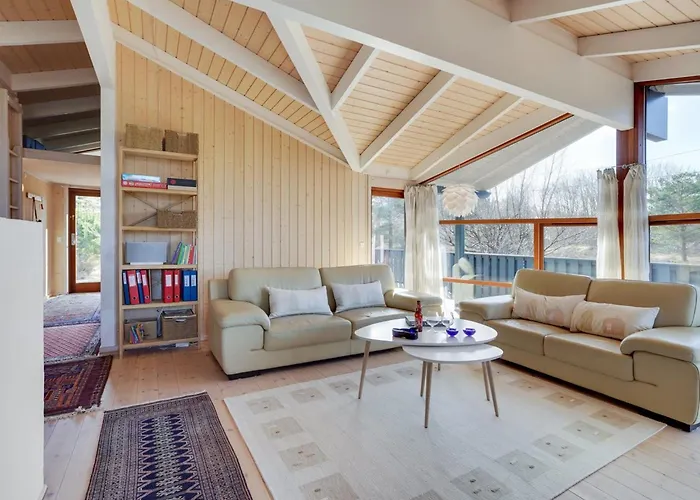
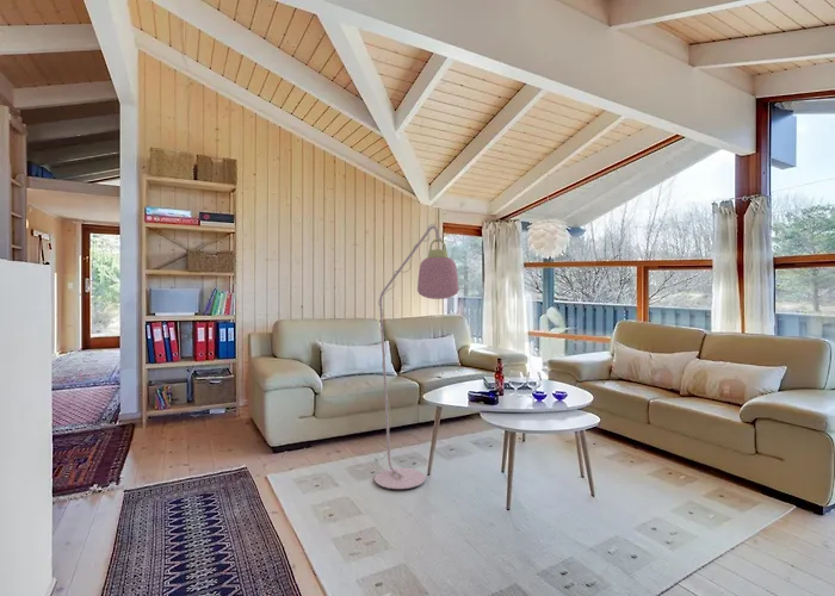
+ floor lamp [373,223,460,490]
